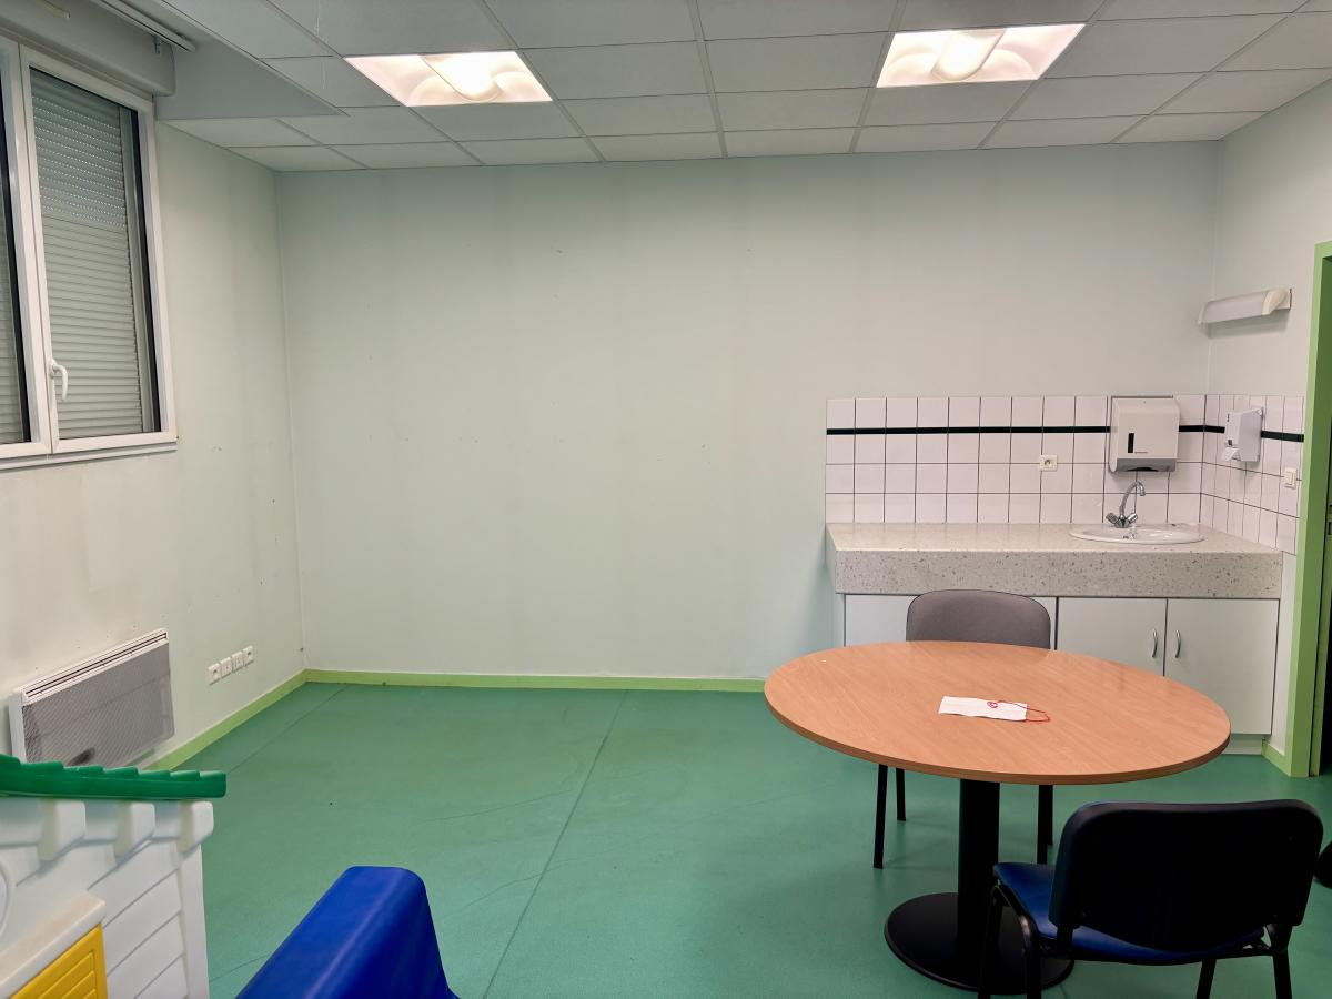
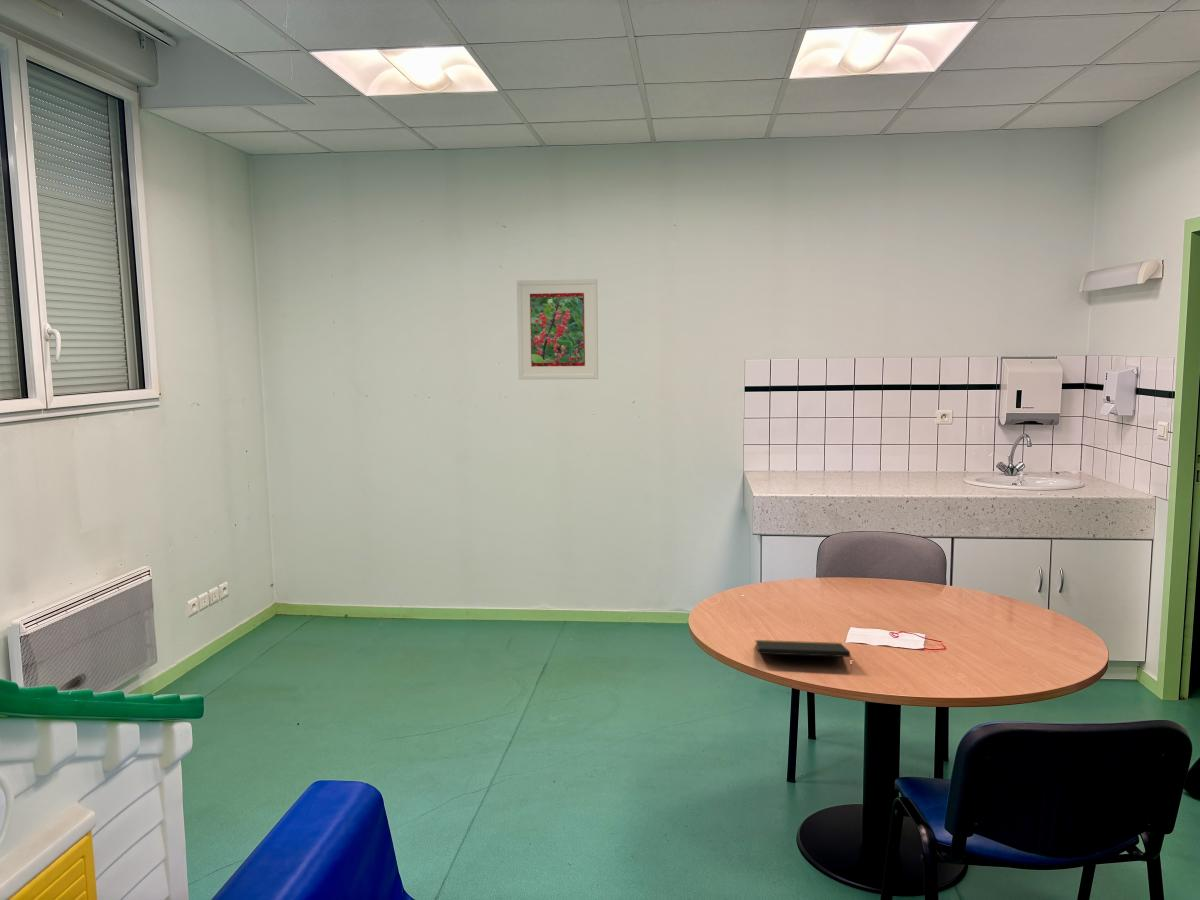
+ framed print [516,278,599,381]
+ notepad [754,639,853,669]
